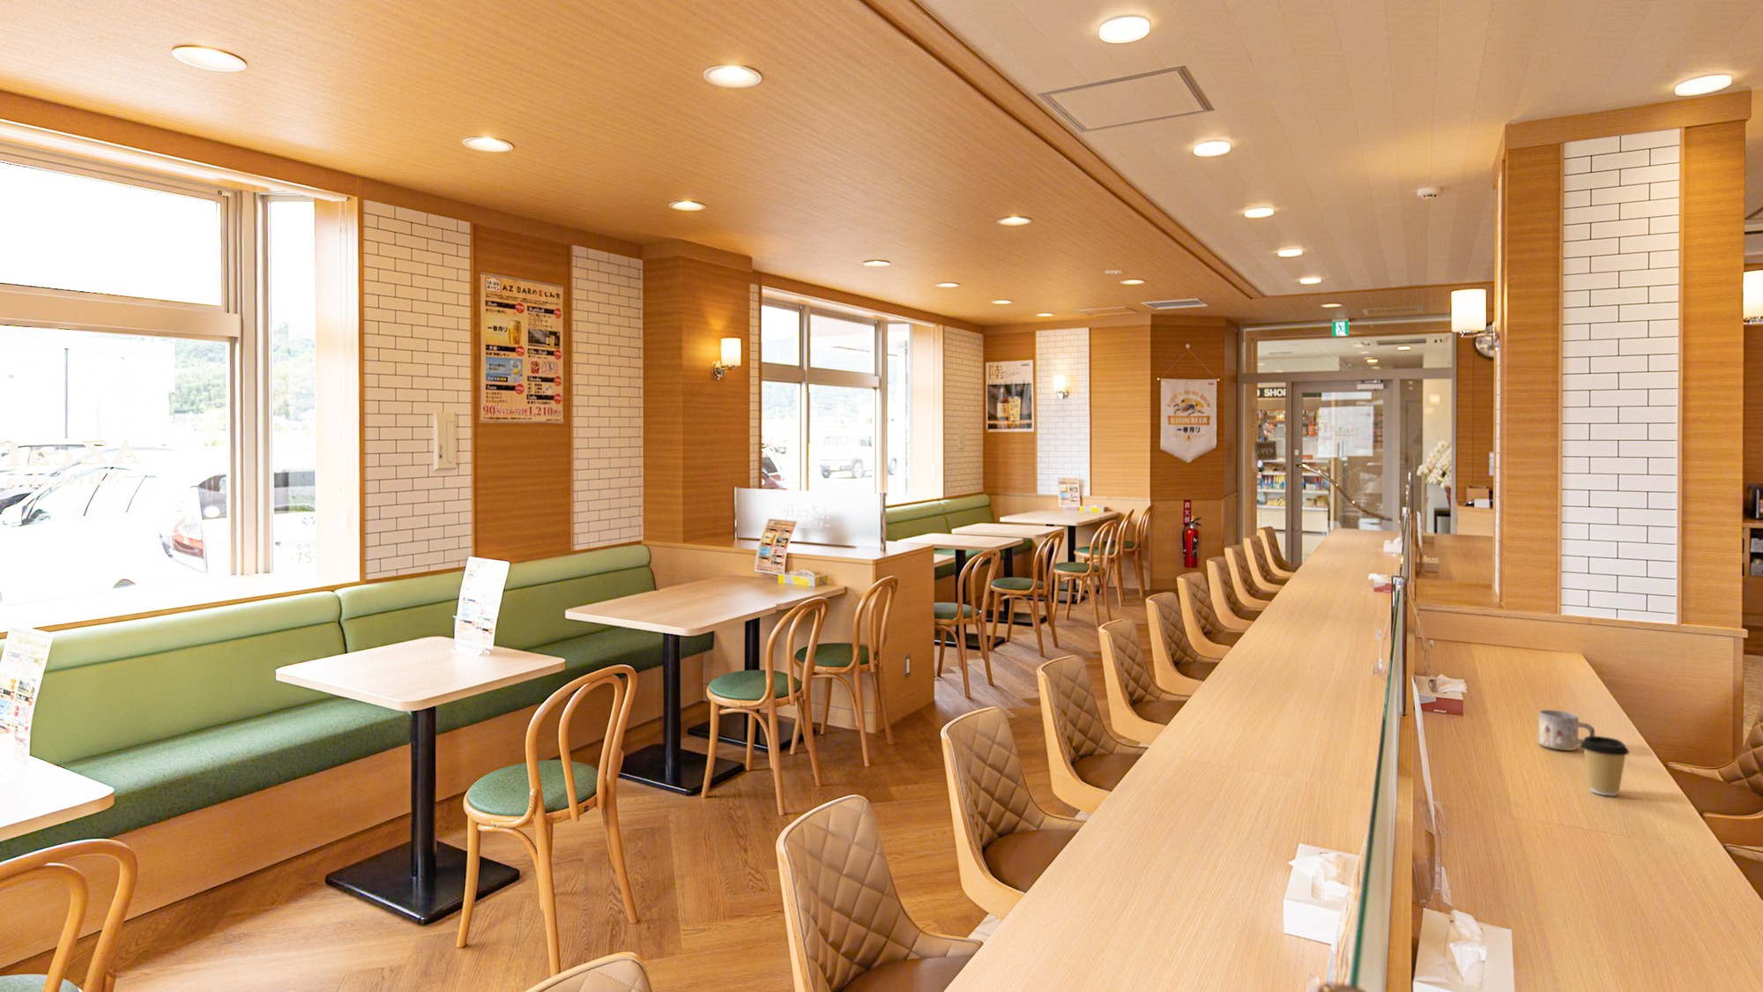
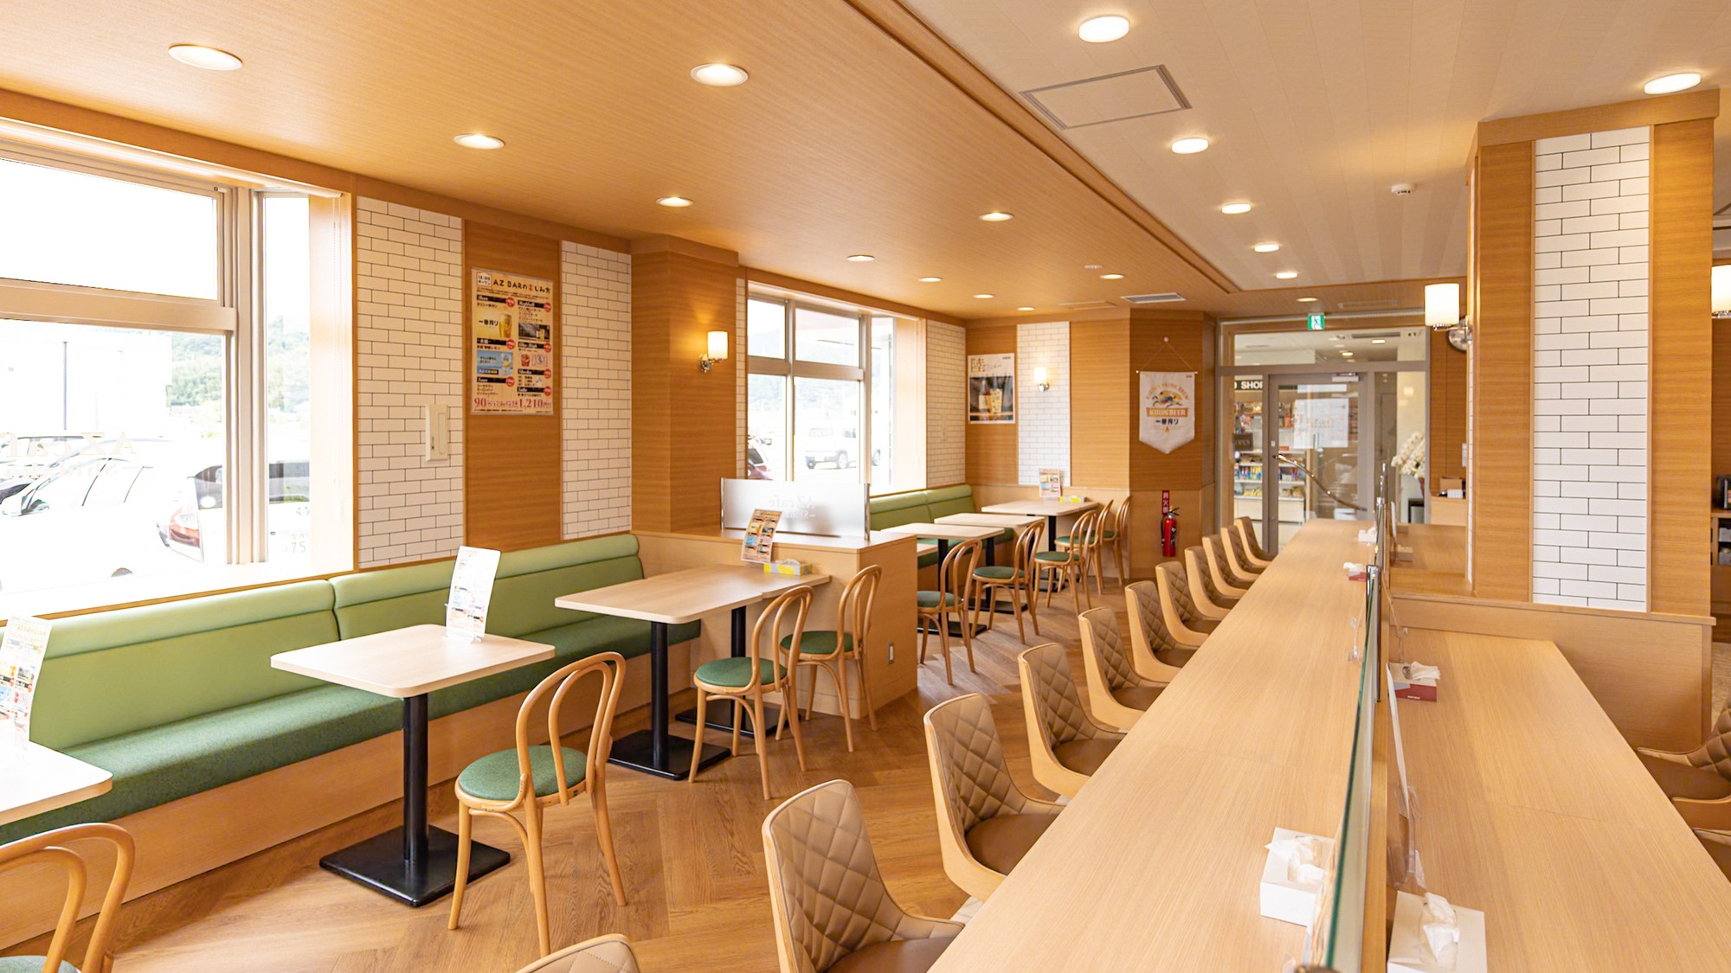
- mug [1538,709,1596,751]
- coffee cup [1580,735,1631,797]
